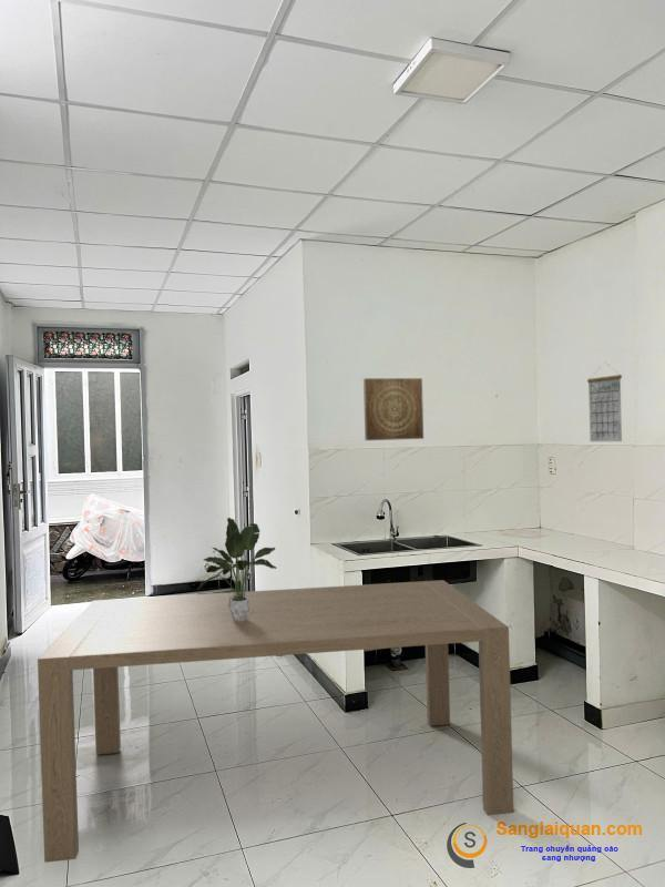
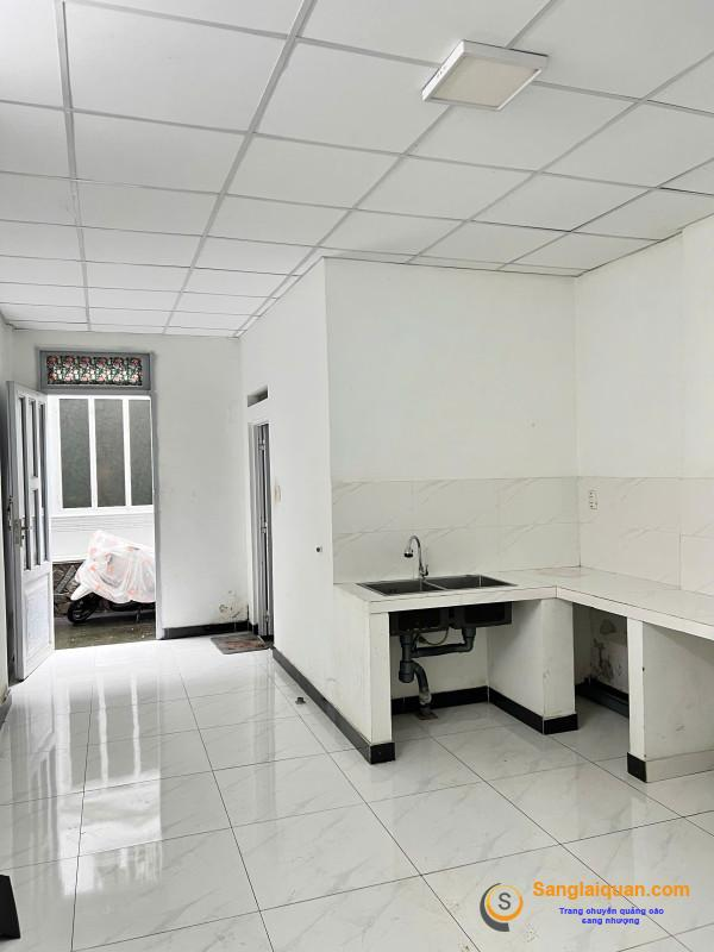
- potted plant [196,517,278,622]
- calendar [586,361,623,442]
- dining table [37,579,514,864]
- wall art [362,377,424,441]
